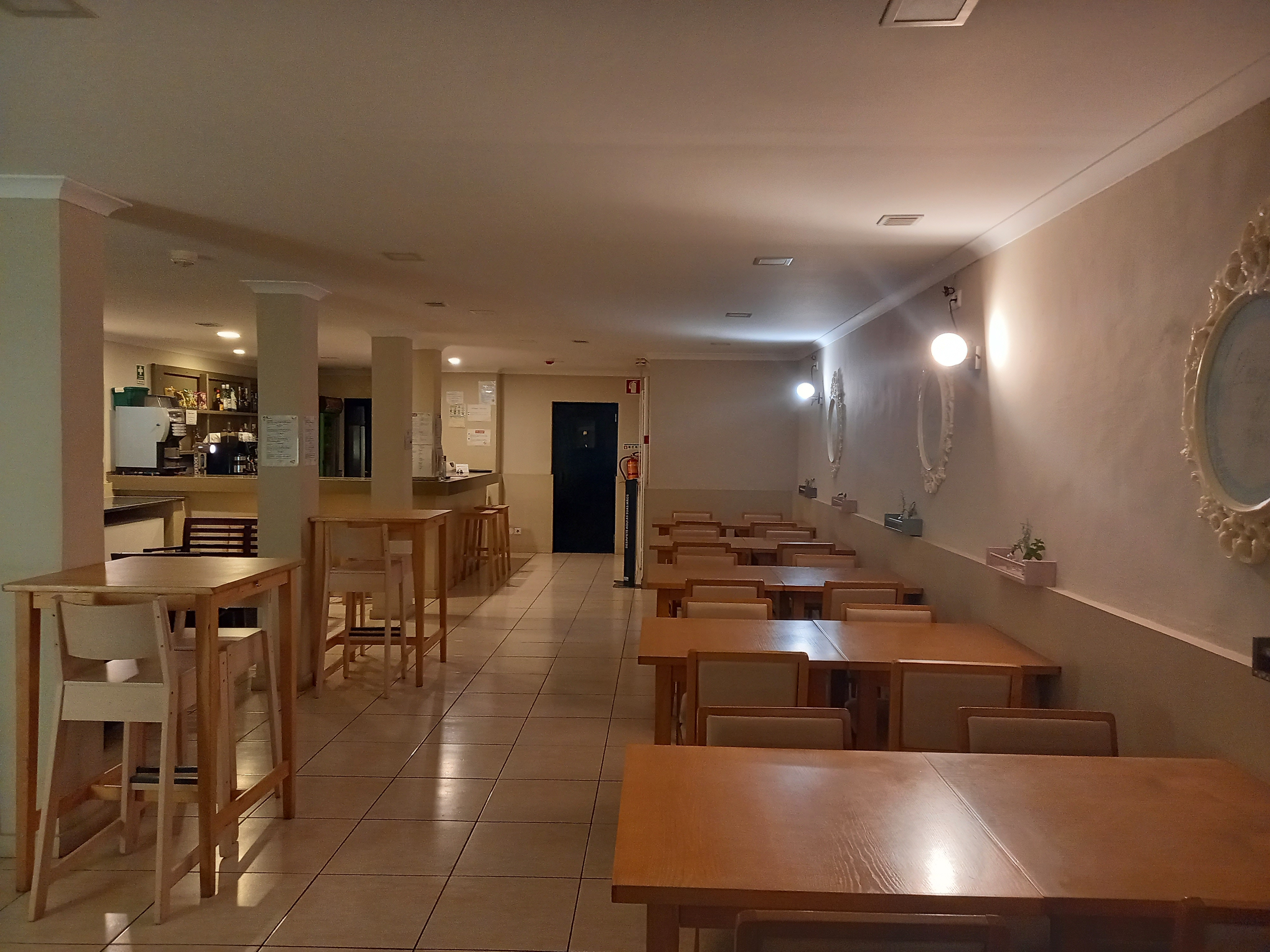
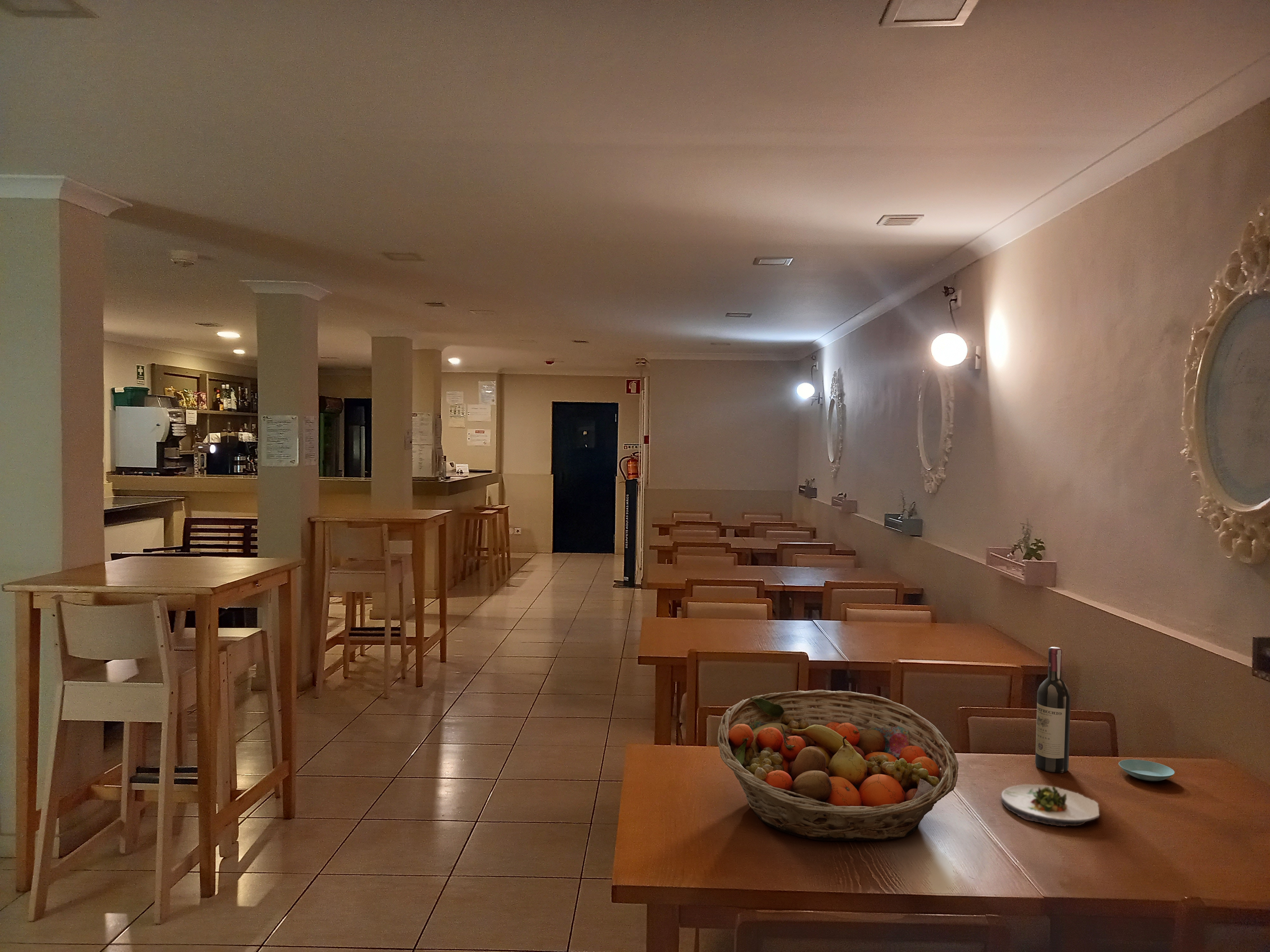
+ fruit basket [717,690,959,841]
+ salad plate [1001,784,1100,827]
+ wine bottle [1035,646,1071,773]
+ saucer [1118,759,1175,782]
